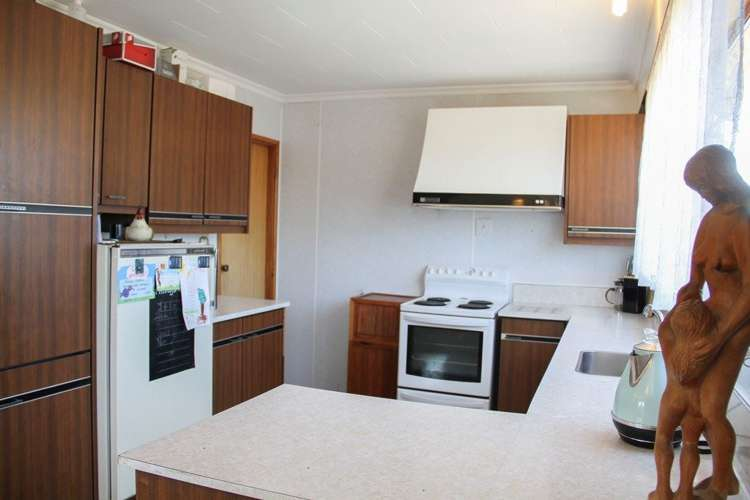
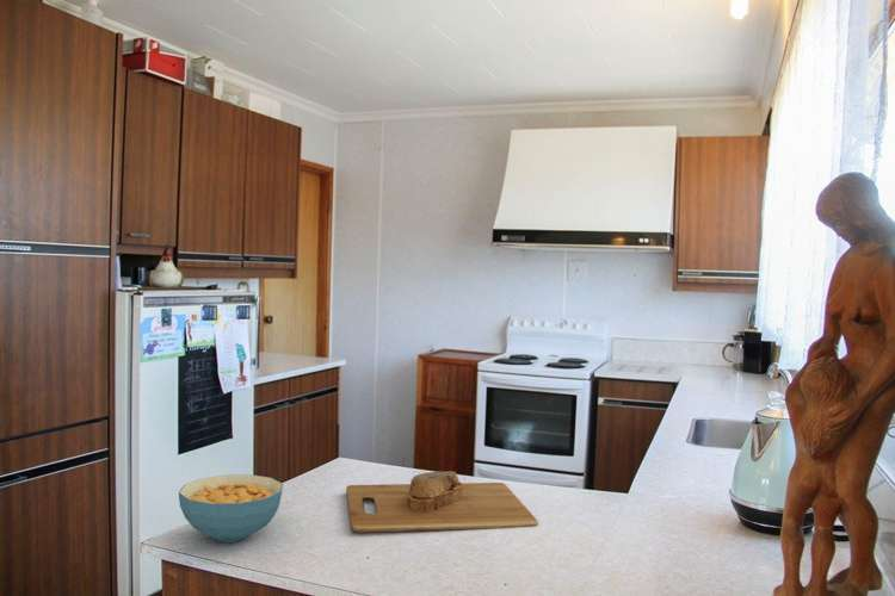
+ cereal bowl [178,473,284,544]
+ cutting board [345,470,539,534]
